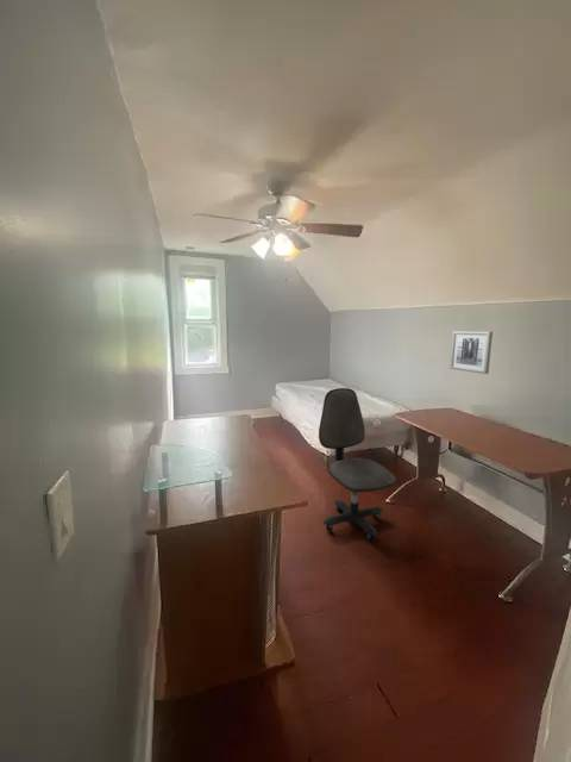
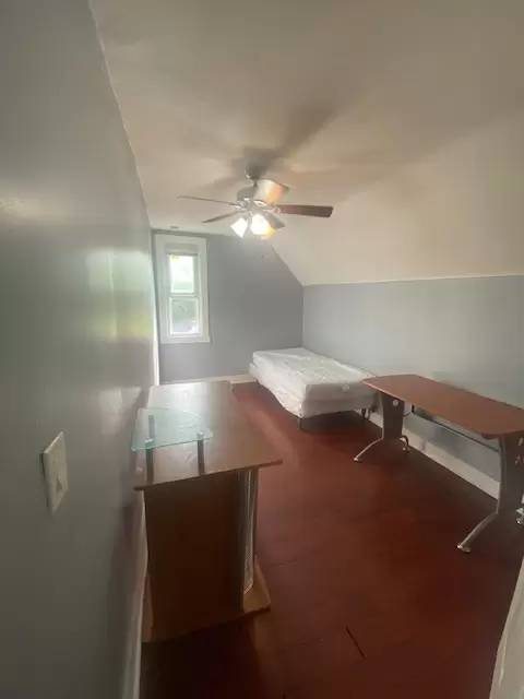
- wall art [448,330,494,375]
- office chair [318,387,399,543]
